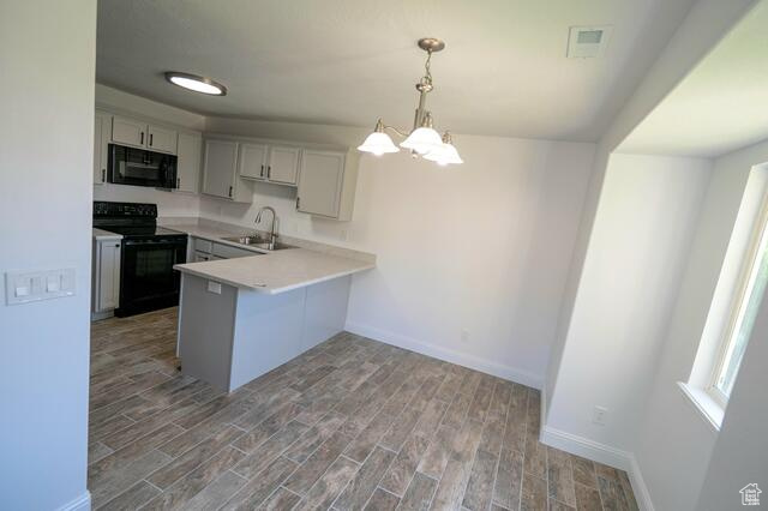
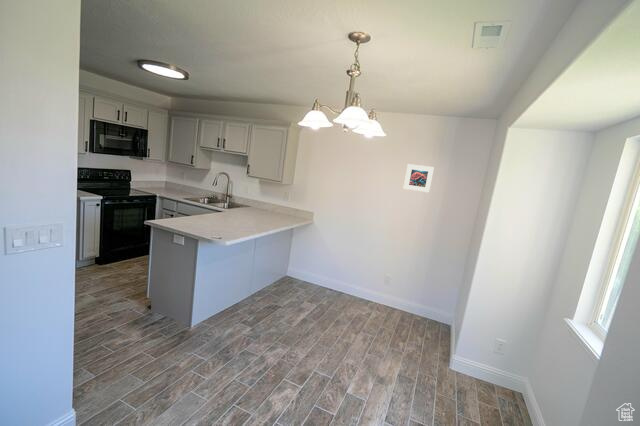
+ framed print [402,163,435,194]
